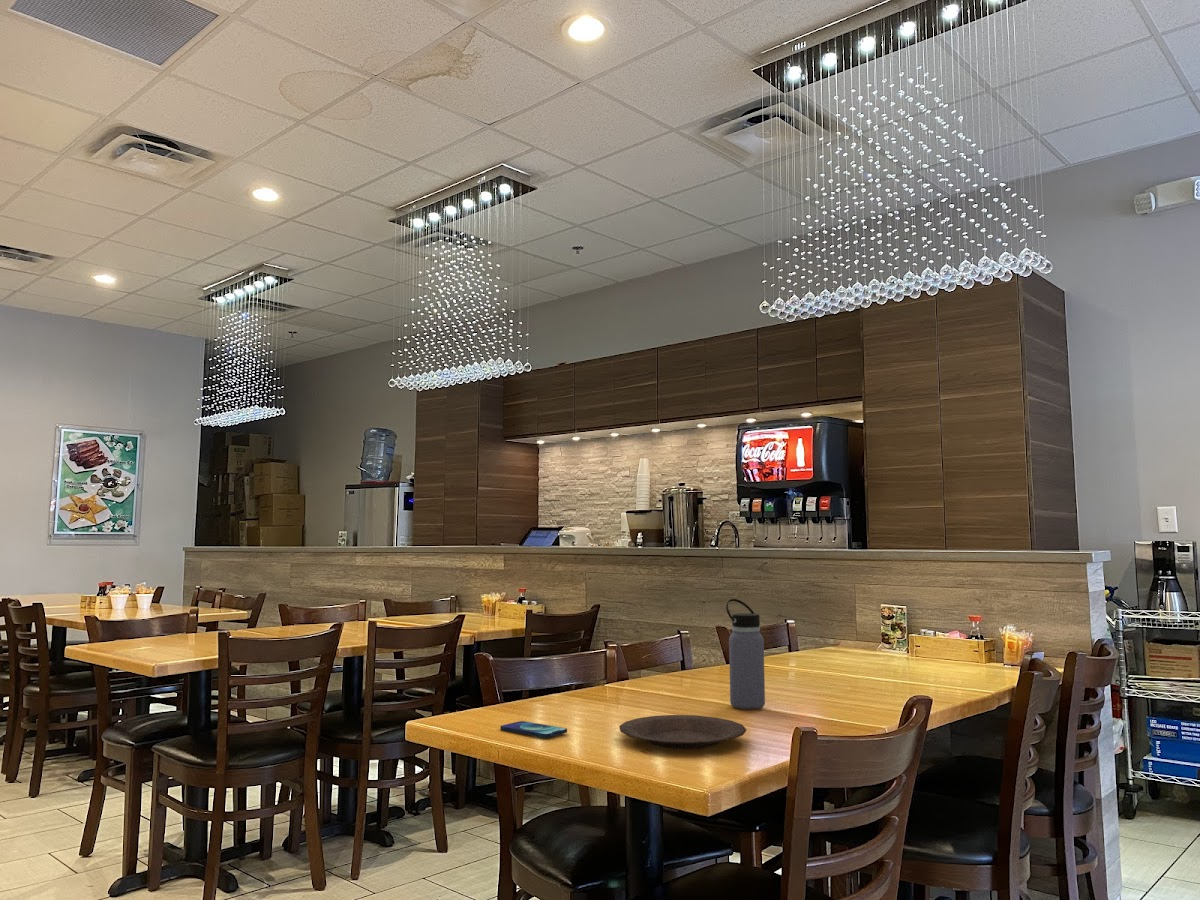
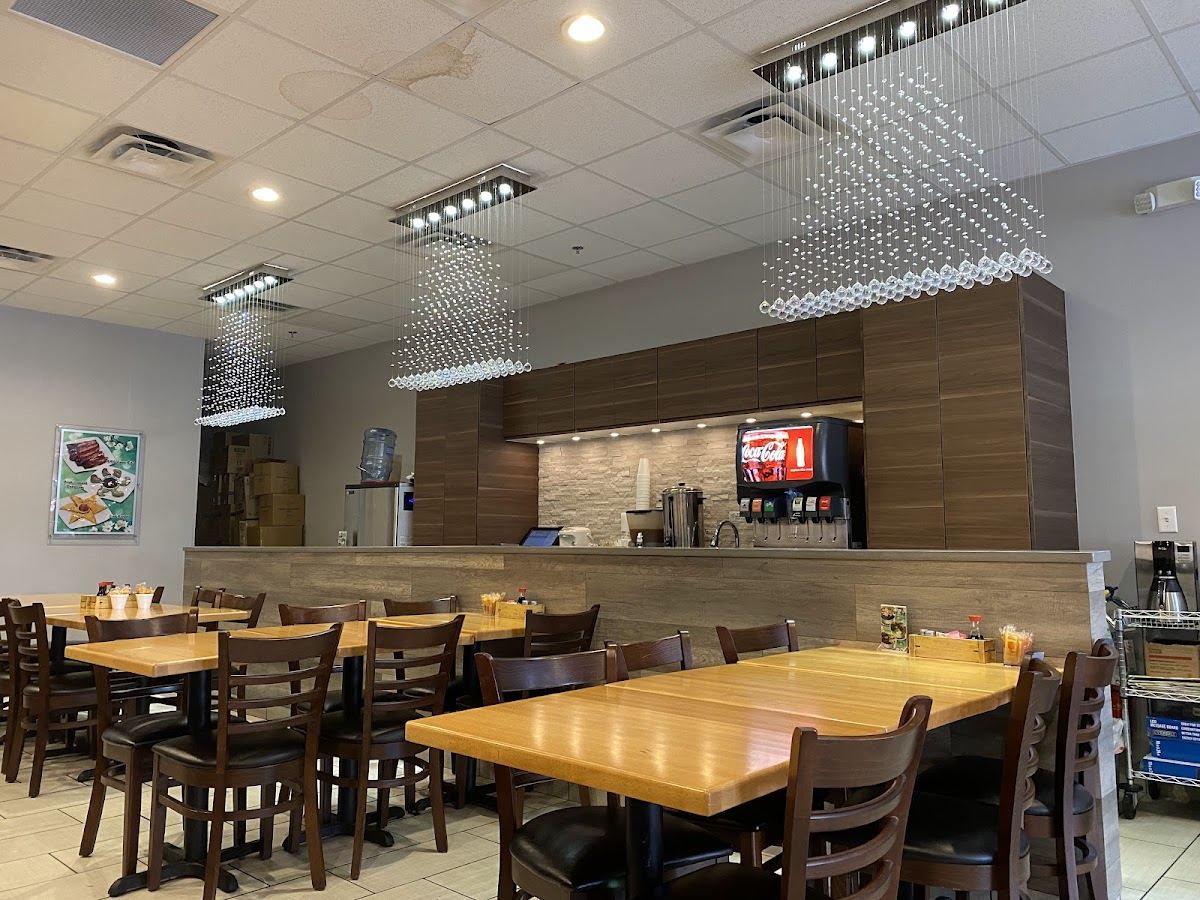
- plate [619,714,748,750]
- smartphone [500,720,568,739]
- water bottle [725,598,766,710]
